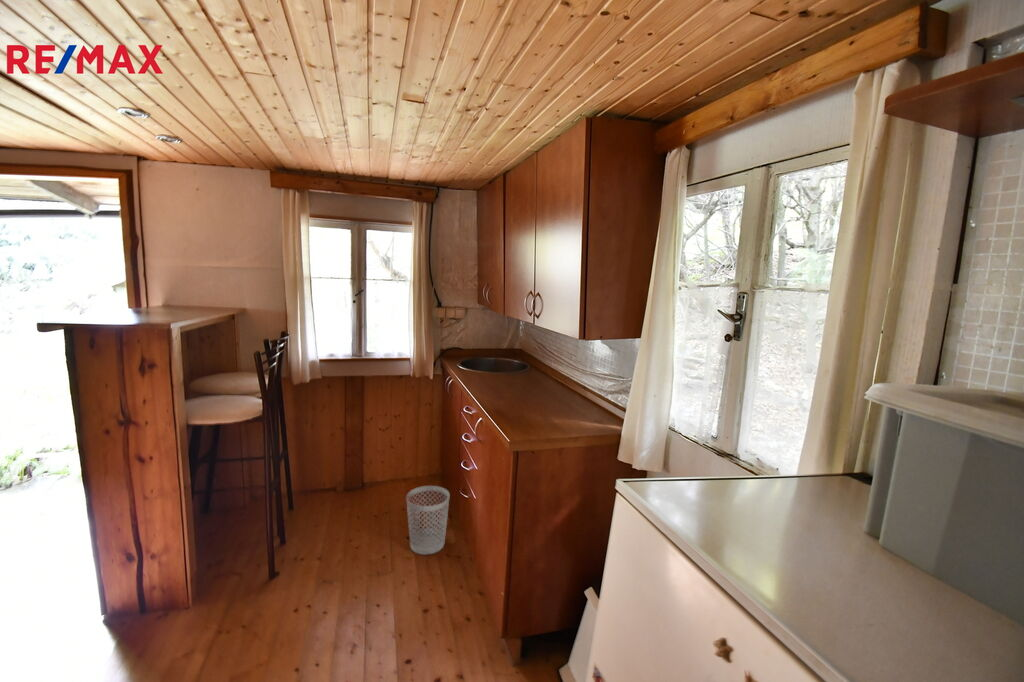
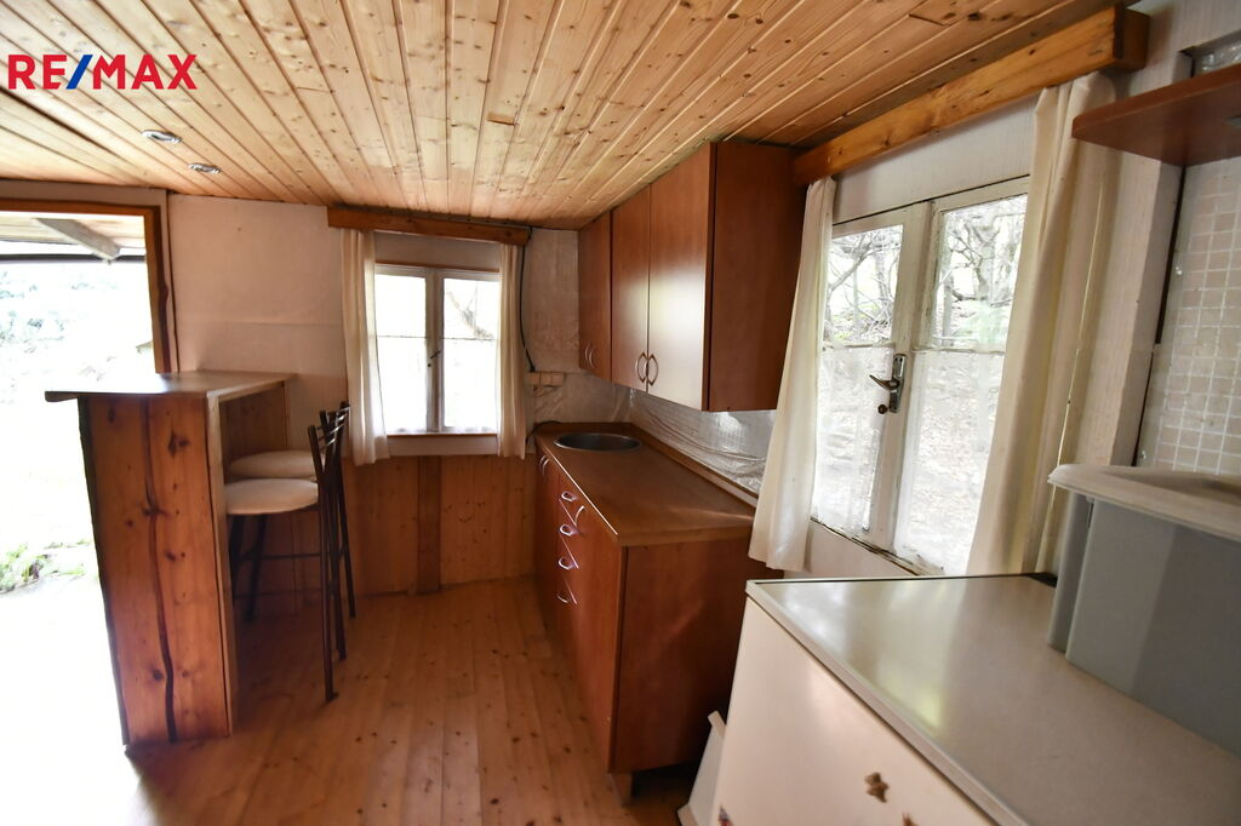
- wastebasket [405,485,451,556]
